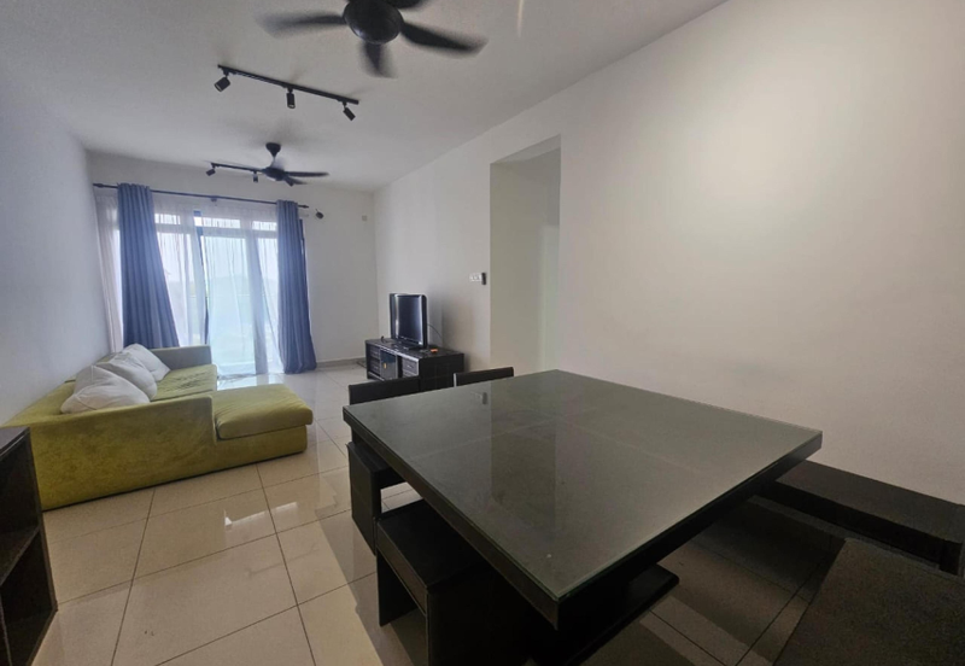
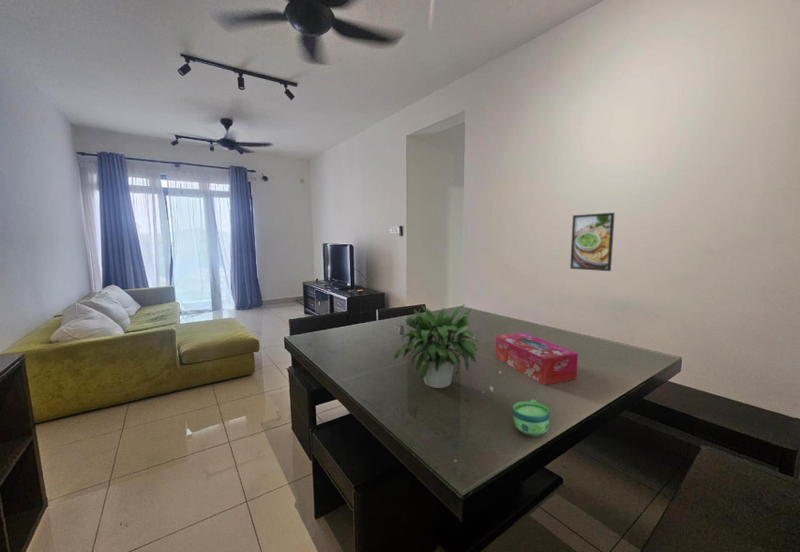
+ potted plant [392,303,503,394]
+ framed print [569,212,616,272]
+ cup [512,399,550,438]
+ tissue box [495,332,579,386]
